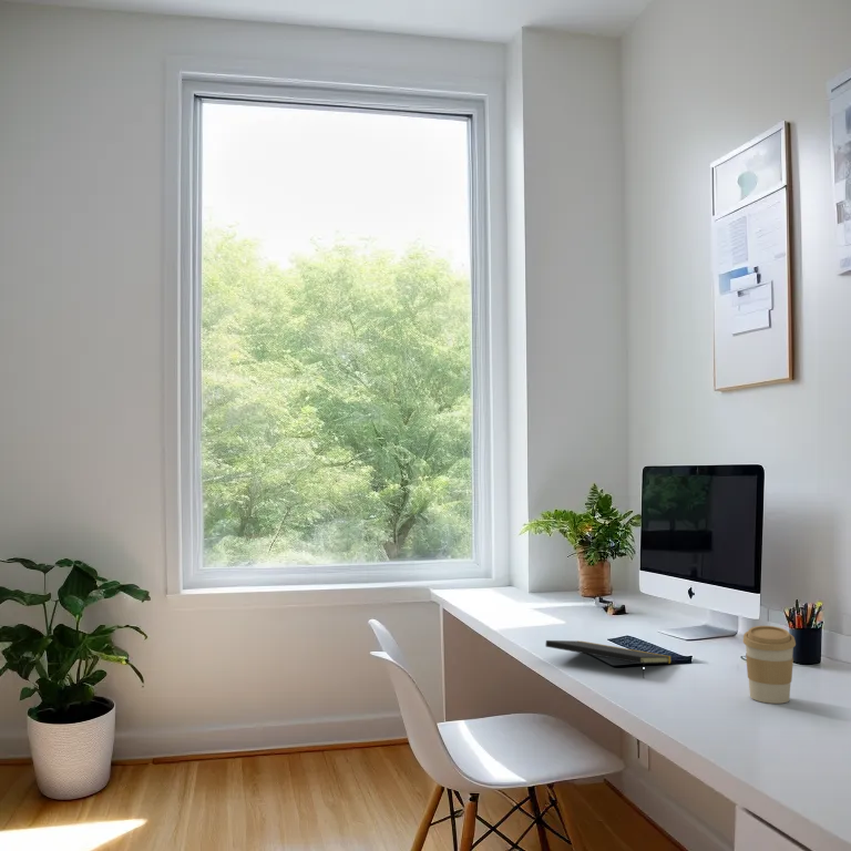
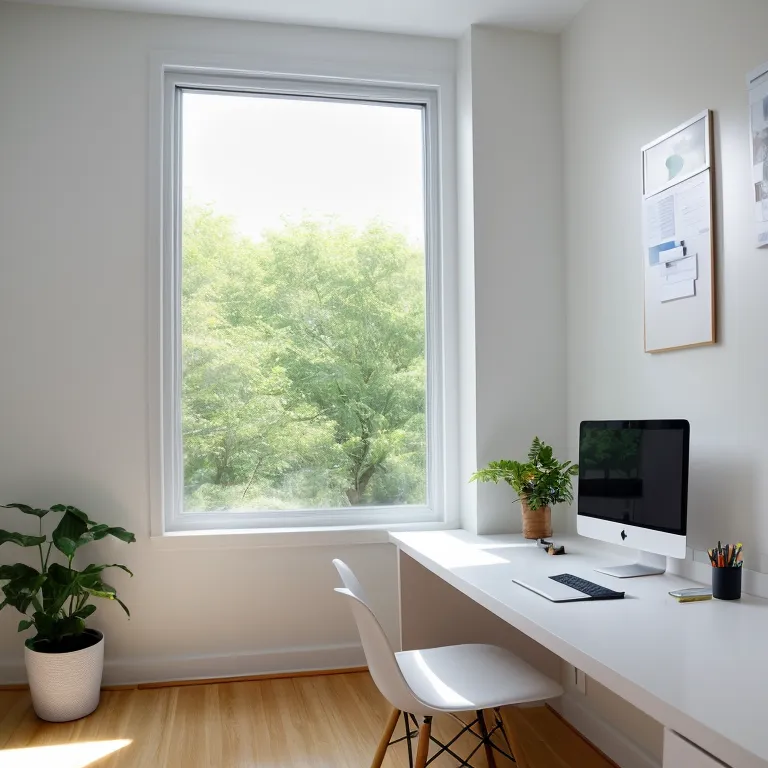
- coffee cup [742,625,797,705]
- notepad [545,639,674,678]
